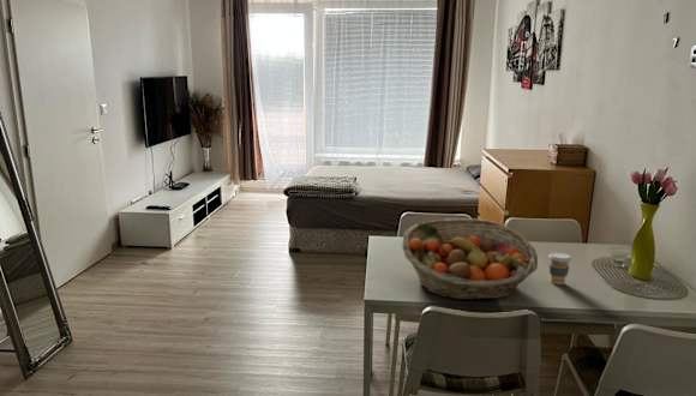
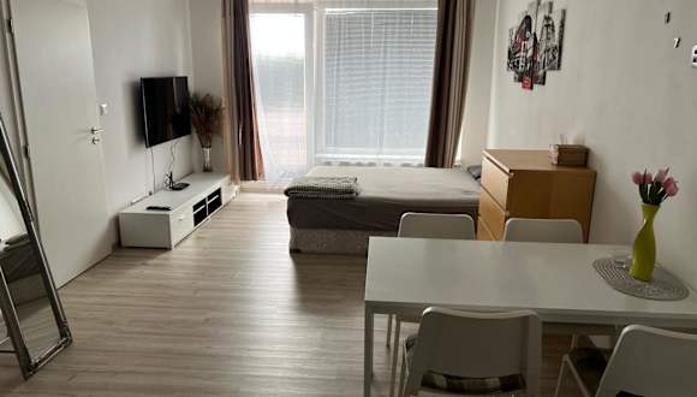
- fruit basket [401,217,539,301]
- coffee cup [547,251,572,286]
